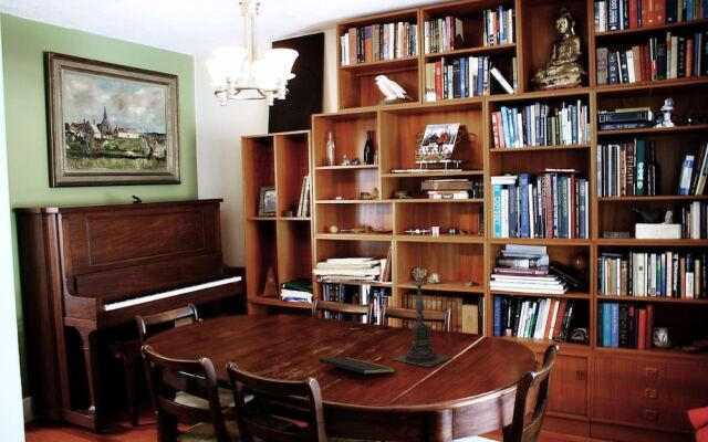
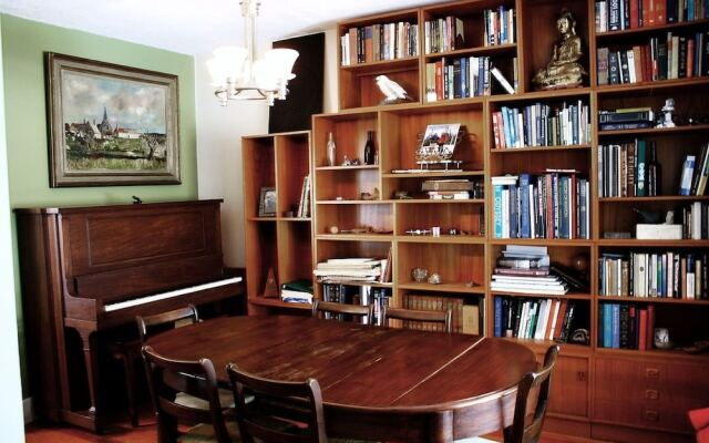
- notepad [317,357,396,385]
- candle holder [391,269,454,368]
